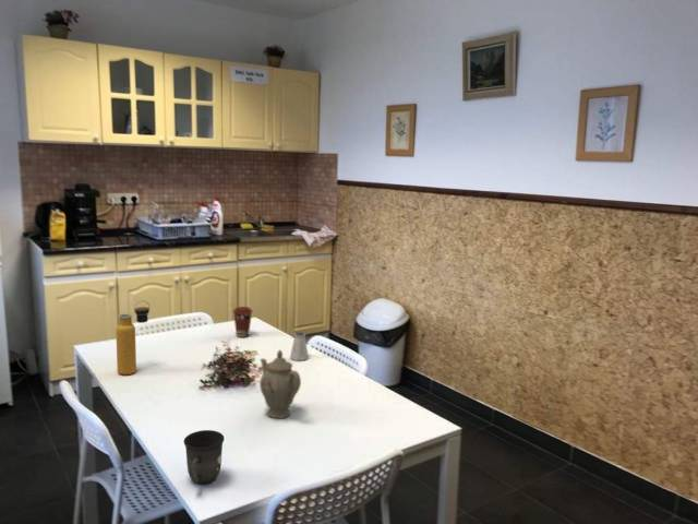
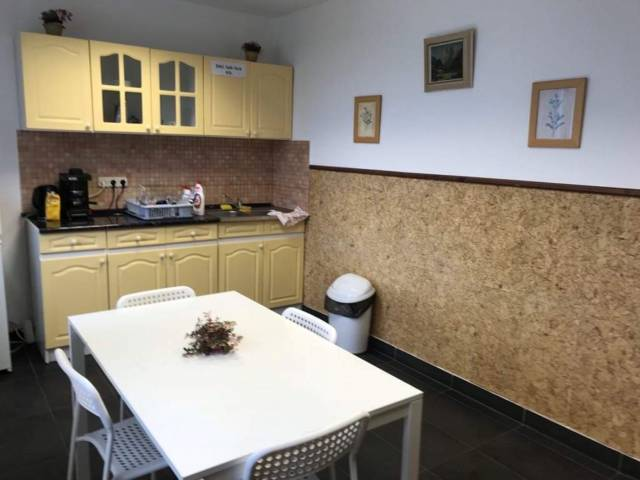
- saltshaker [289,331,310,361]
- coffee cup [231,306,254,338]
- chinaware [258,348,302,419]
- mug [183,429,226,485]
- water bottle [115,299,151,376]
